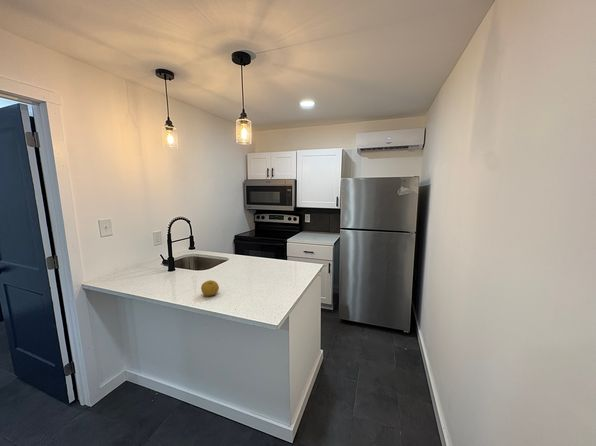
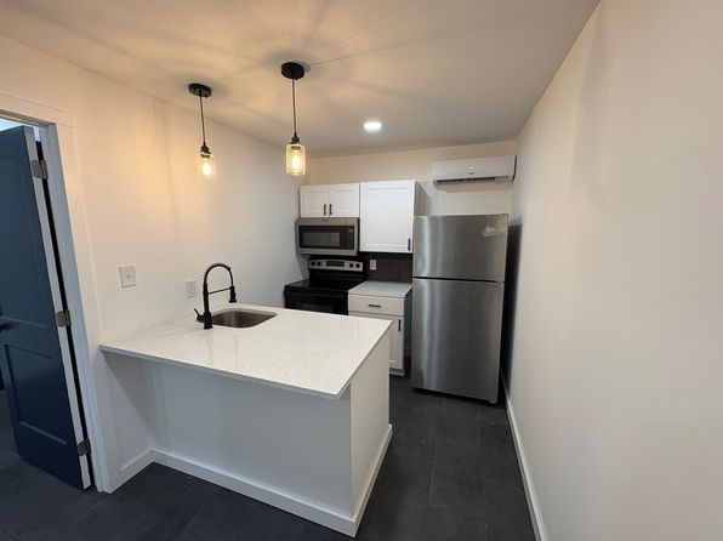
- fruit [200,279,220,297]
